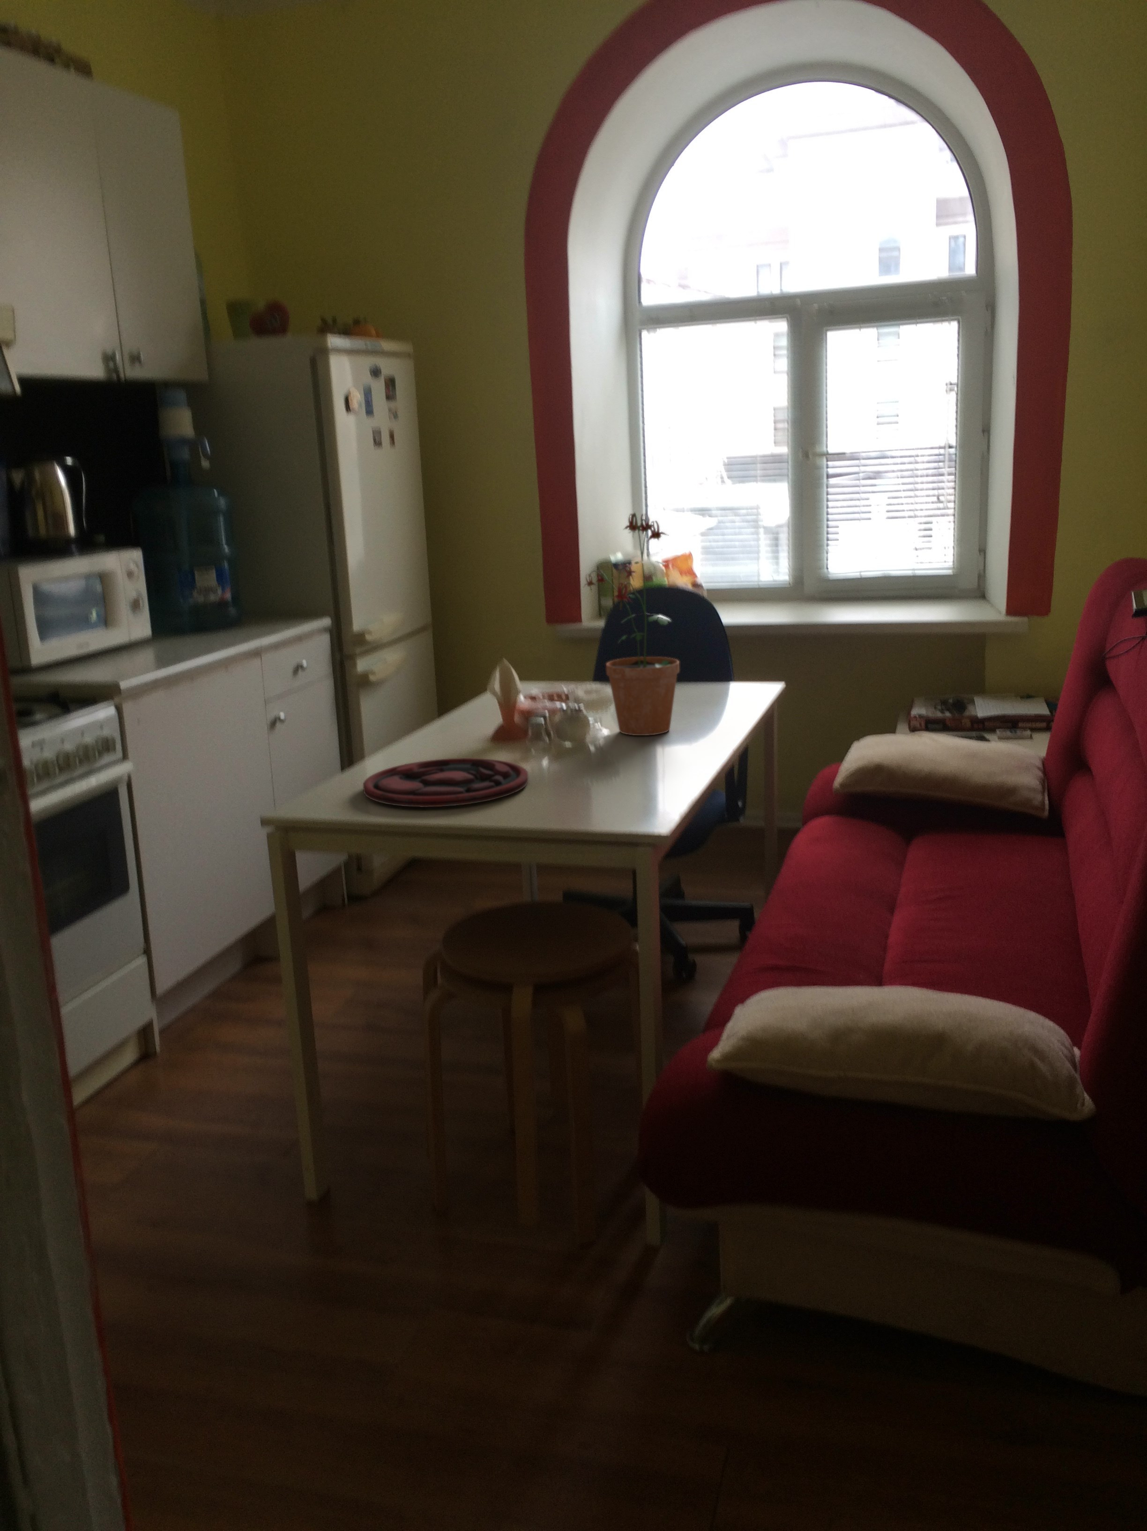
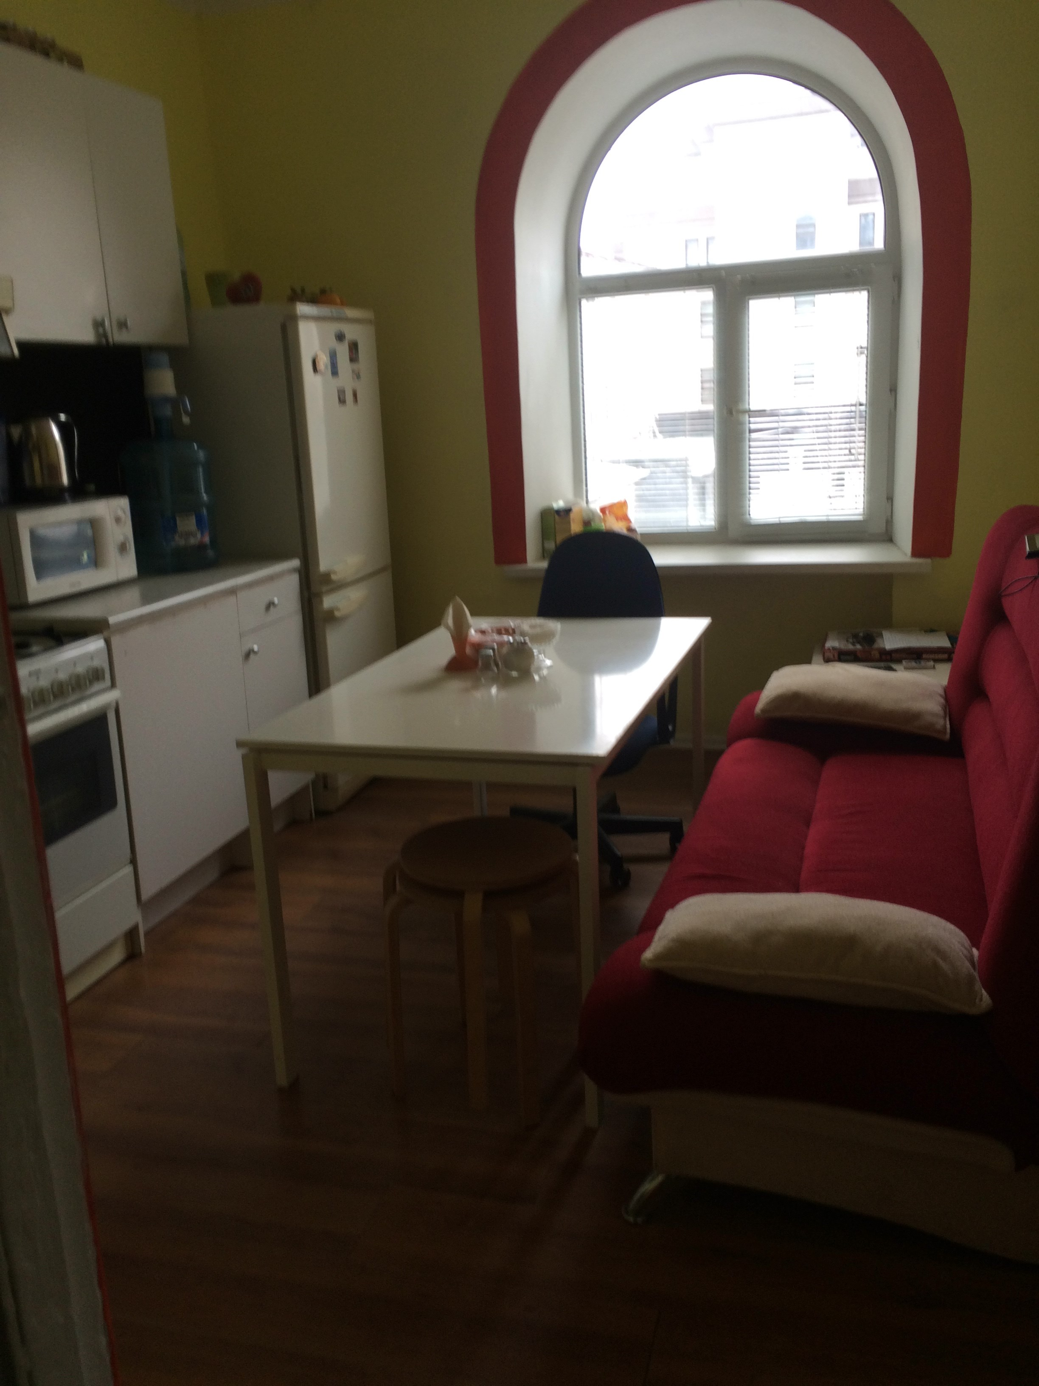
- plate [363,757,529,808]
- potted plant [583,512,680,735]
